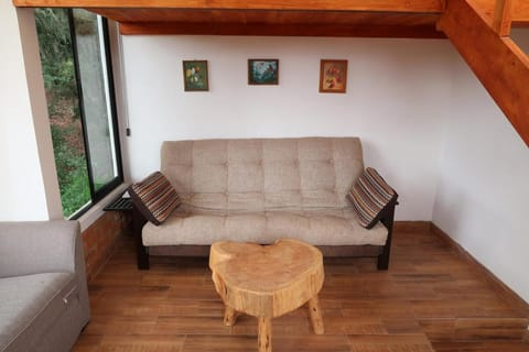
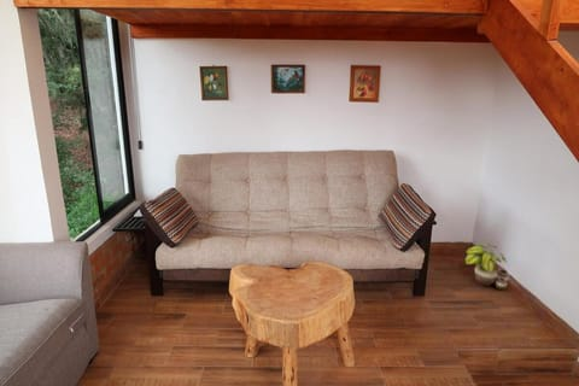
+ potted plant [464,242,510,291]
